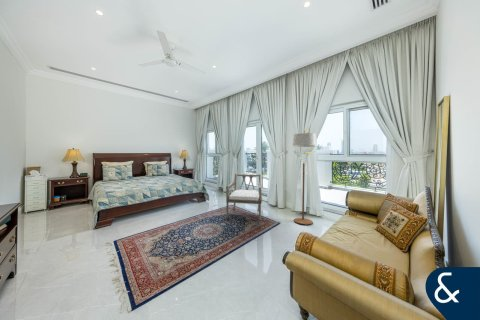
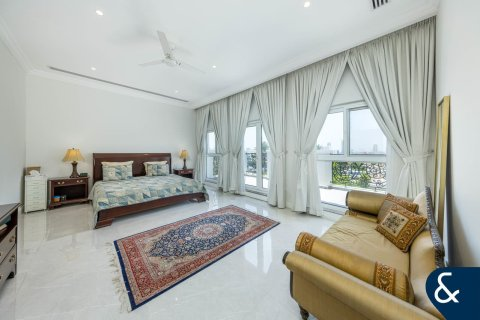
- floor lamp [291,129,318,226]
- armchair [225,173,263,221]
